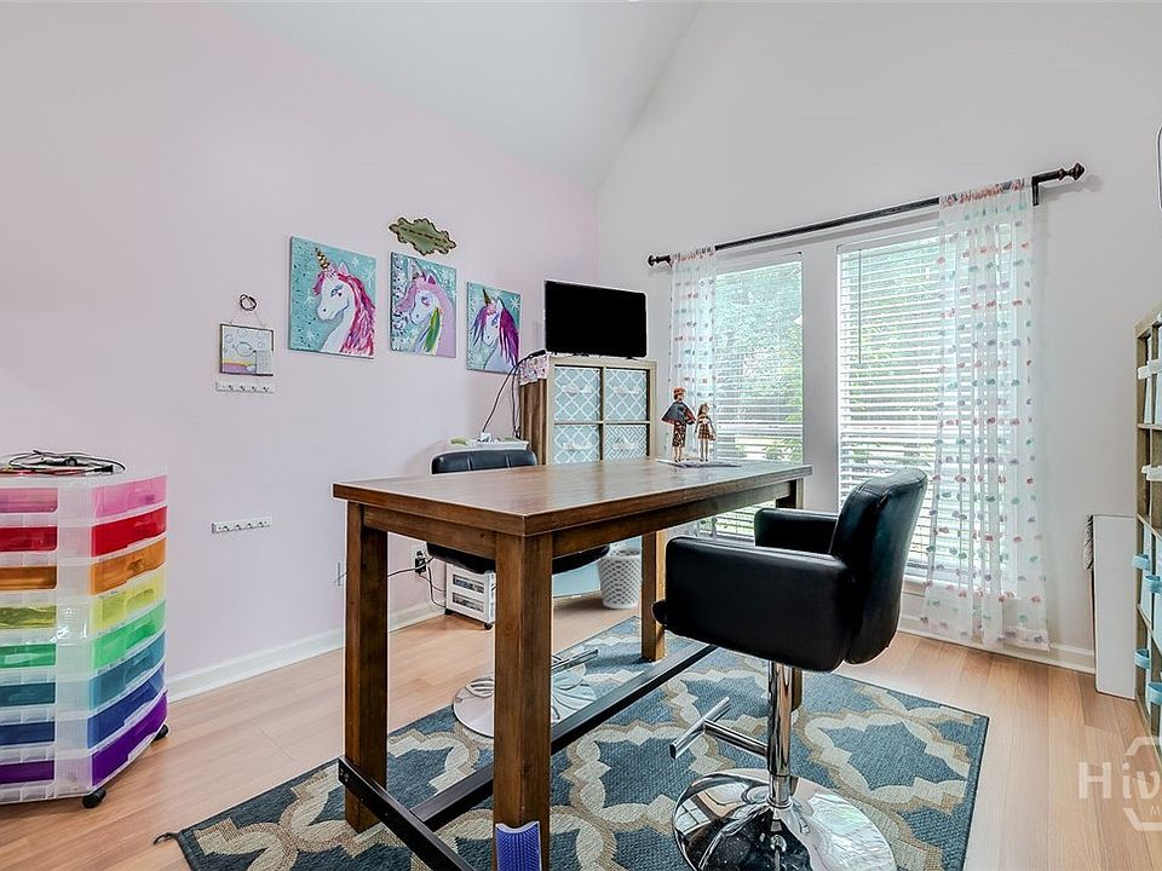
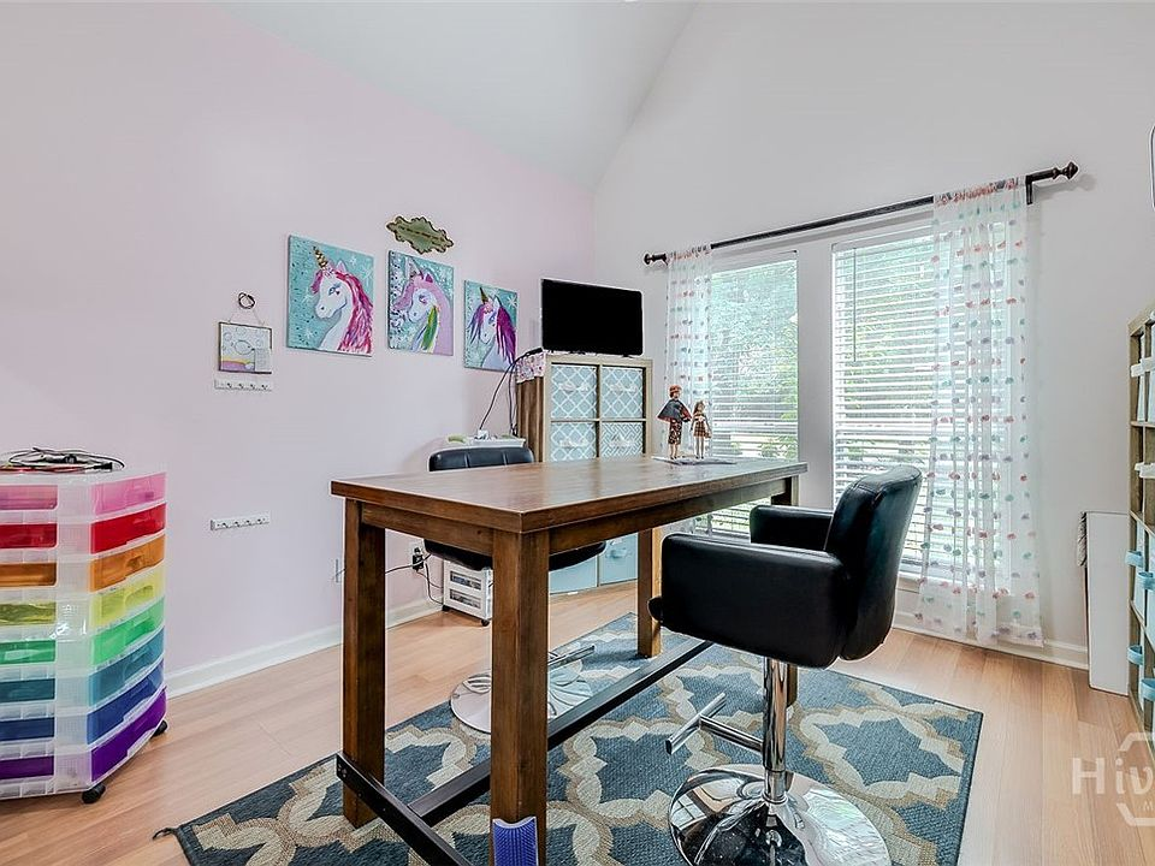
- wastebasket [596,544,642,610]
